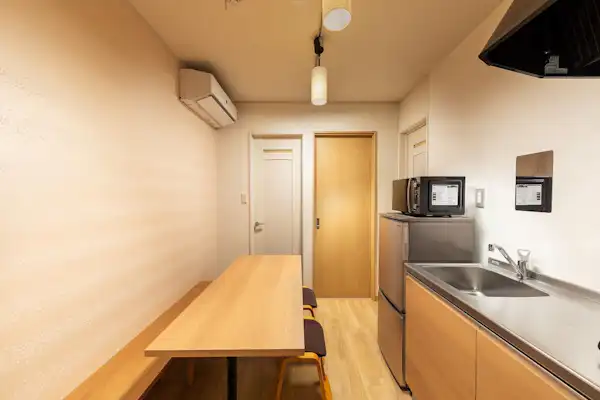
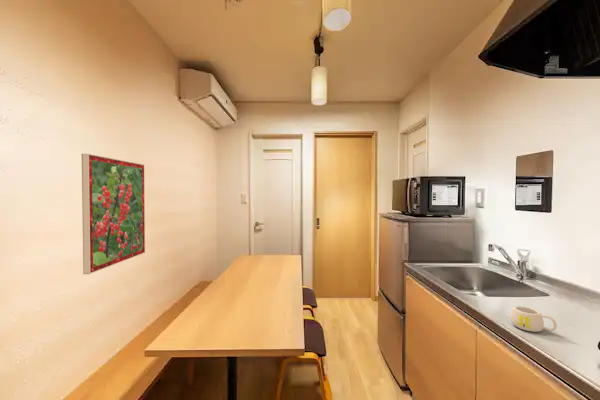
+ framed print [81,153,146,275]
+ mug [510,305,558,333]
